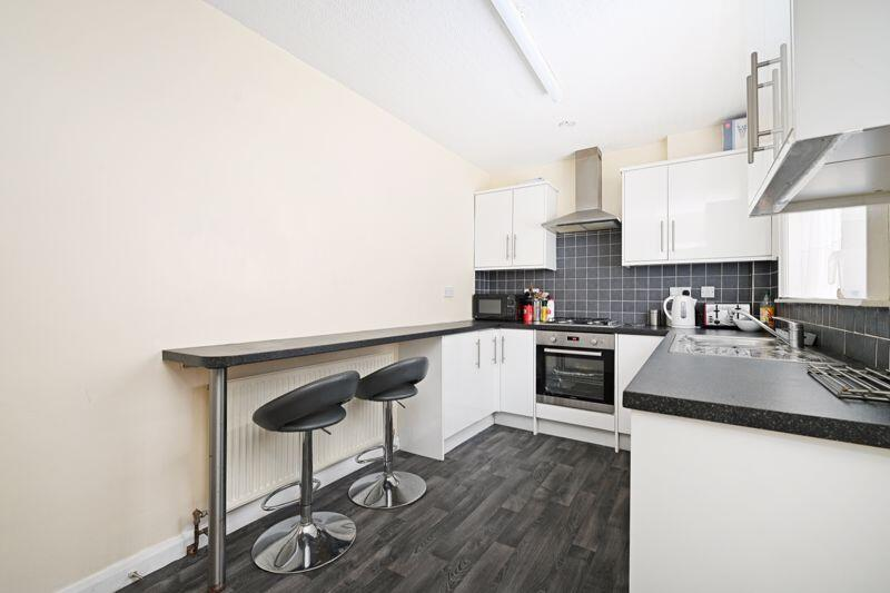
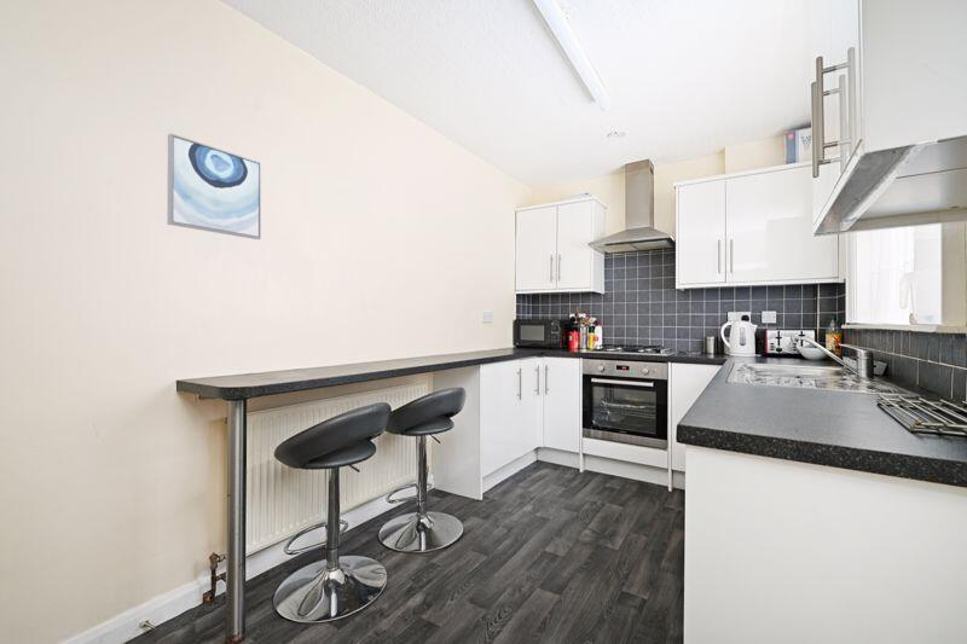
+ wall art [166,132,262,240]
